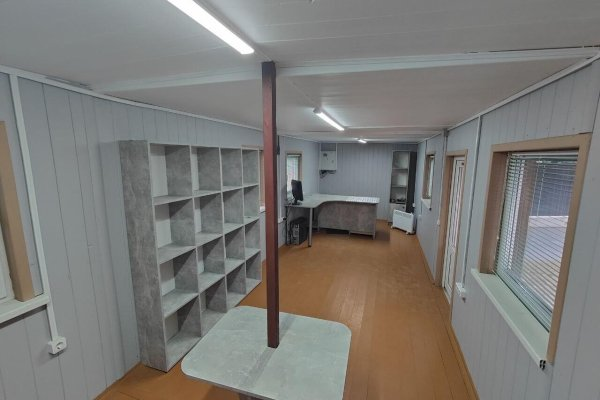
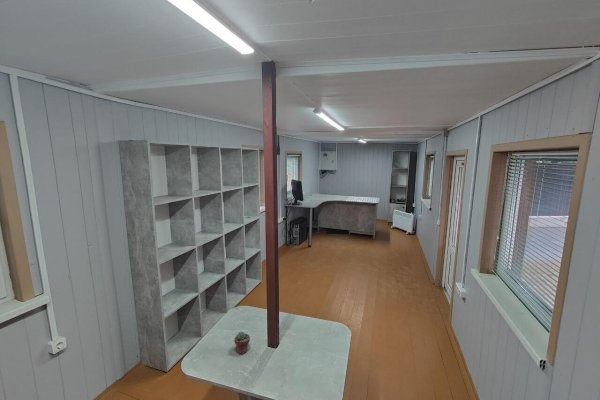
+ potted succulent [233,331,251,355]
